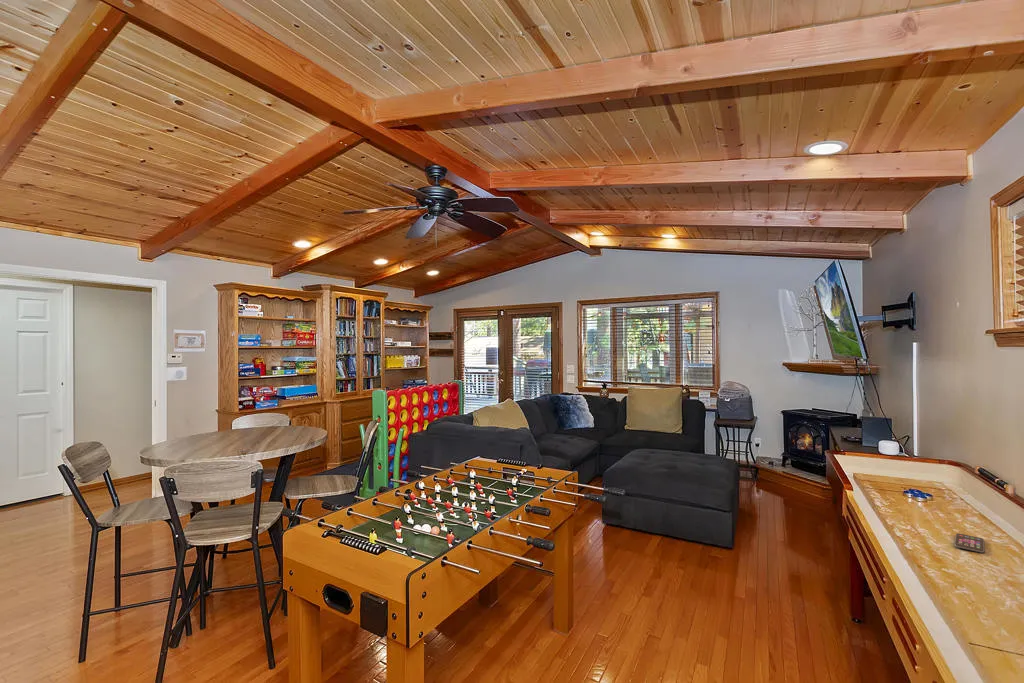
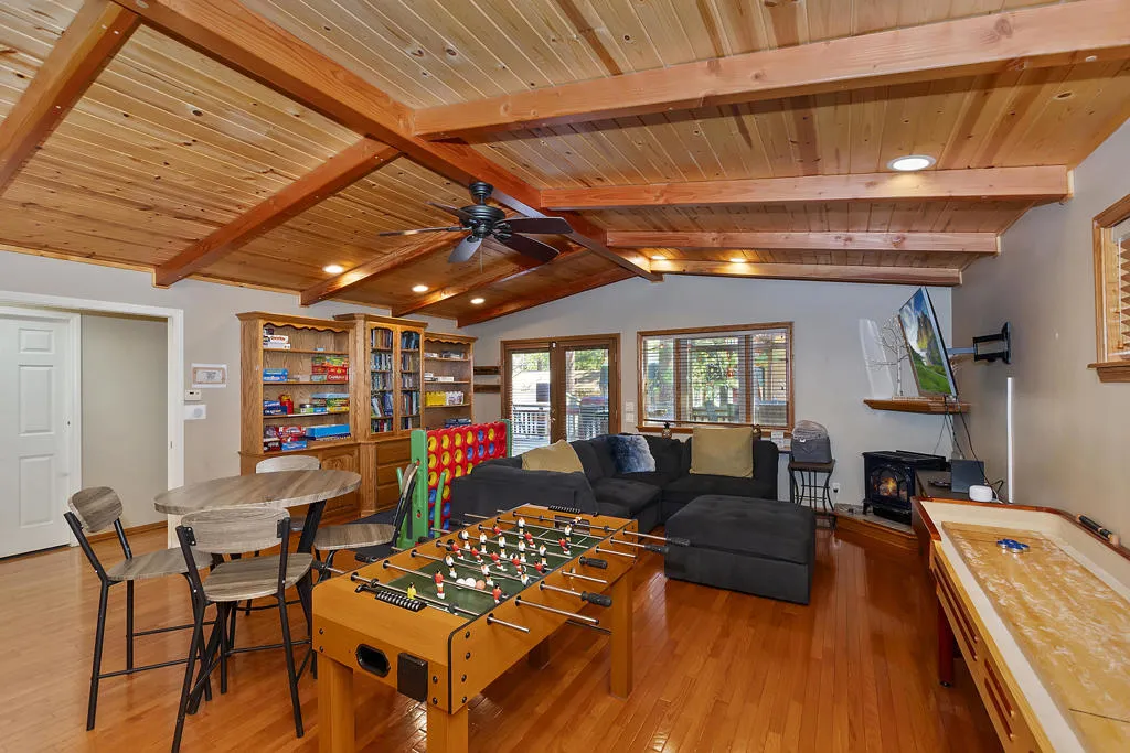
- smartphone [954,532,985,554]
